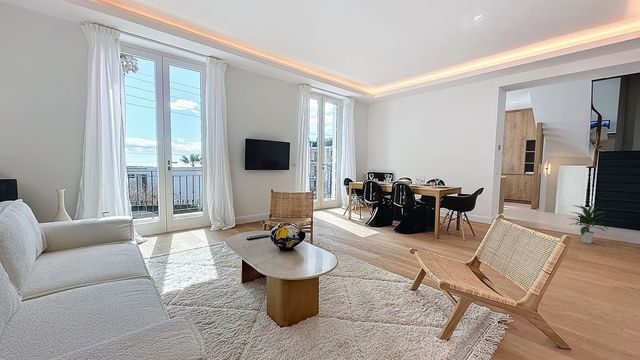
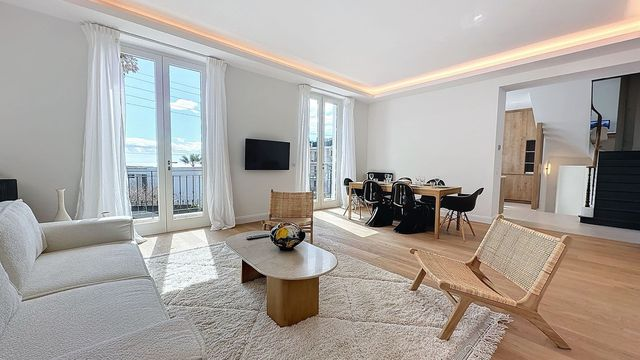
- indoor plant [568,203,609,244]
